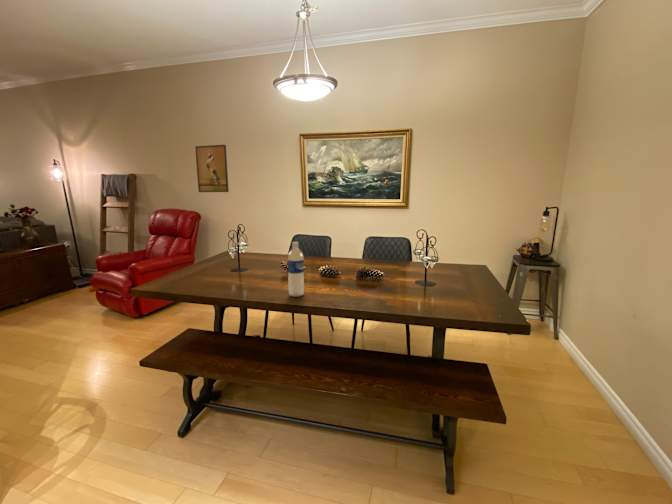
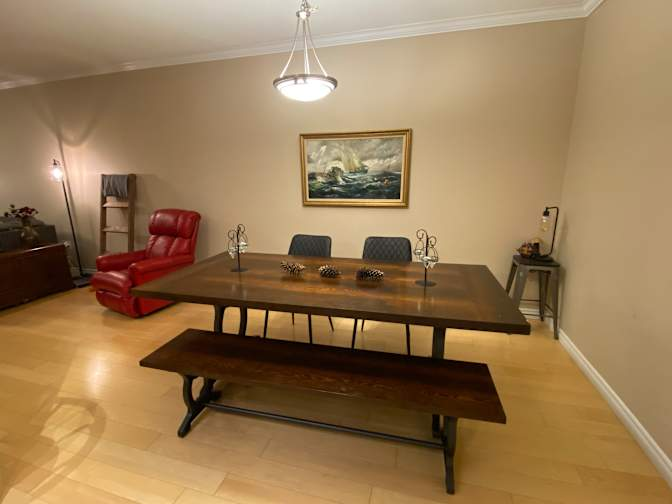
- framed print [194,144,230,193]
- water bottle [287,241,305,298]
